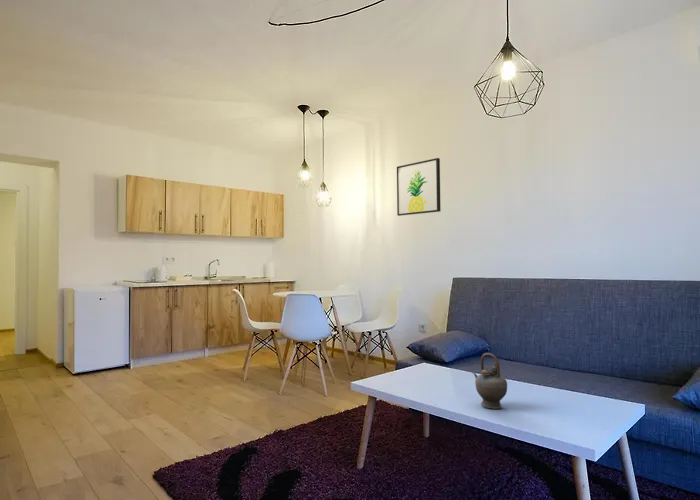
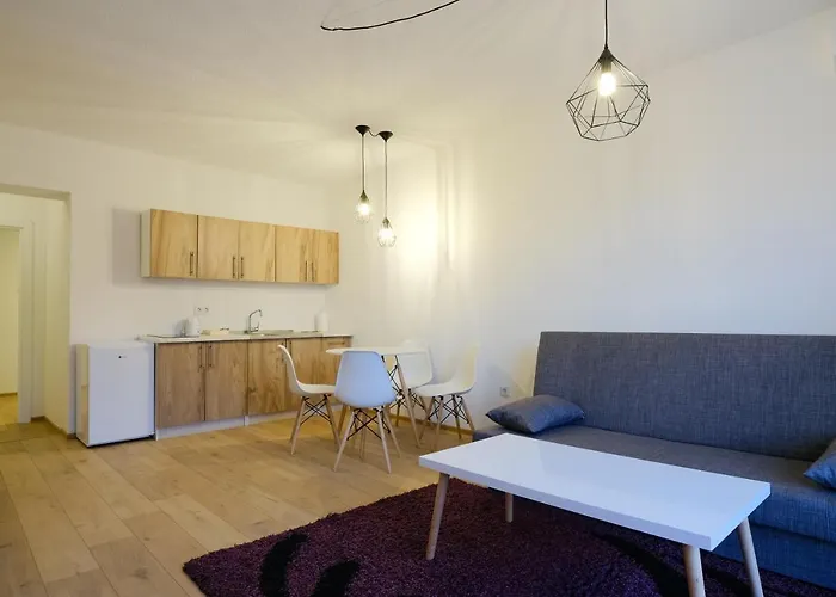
- wall art [396,157,442,217]
- teapot [471,352,508,410]
